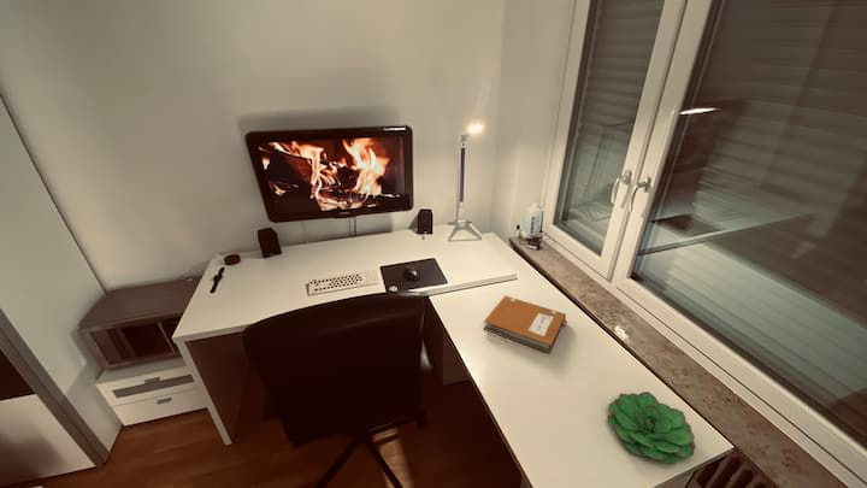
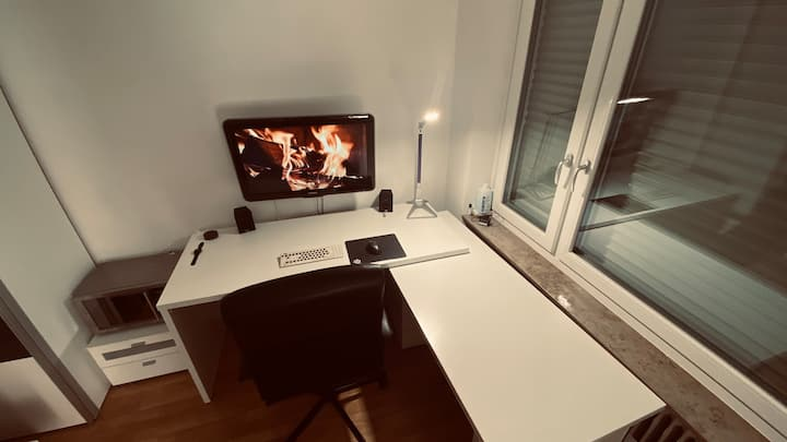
- notebook [483,294,568,354]
- succulent plant [607,390,697,465]
